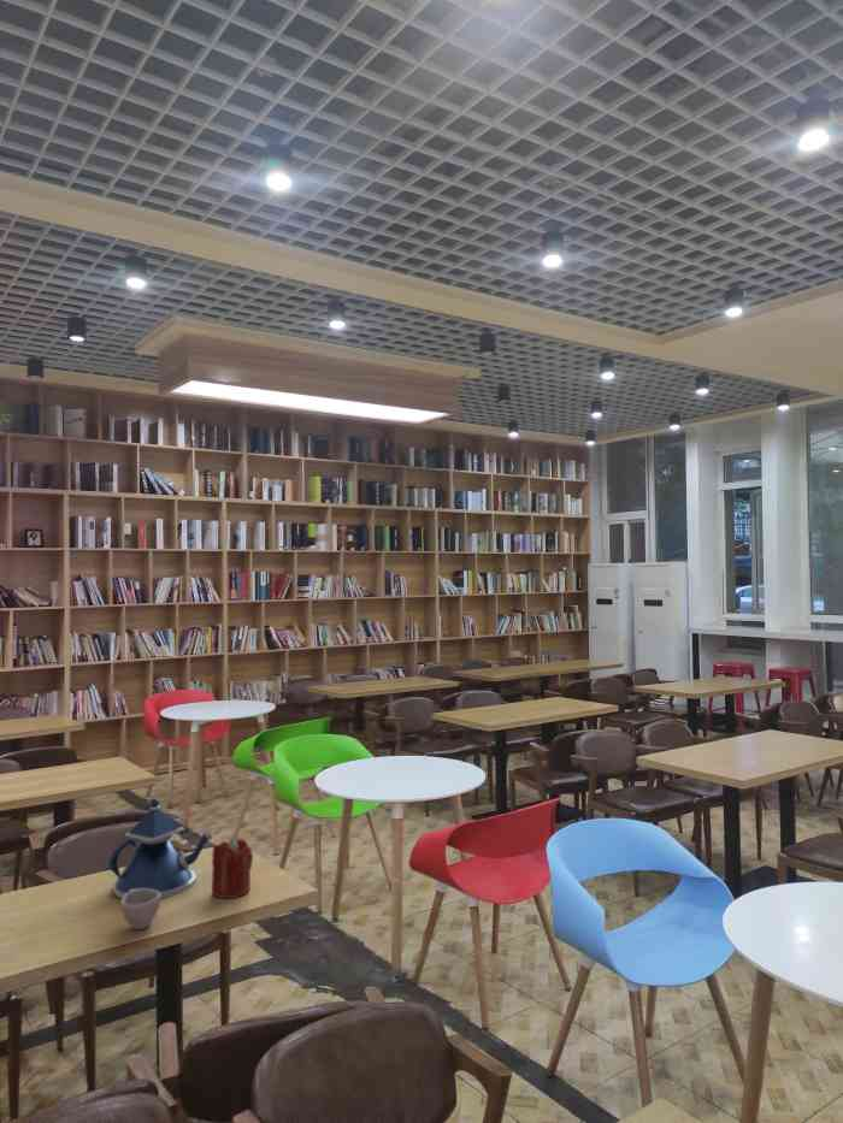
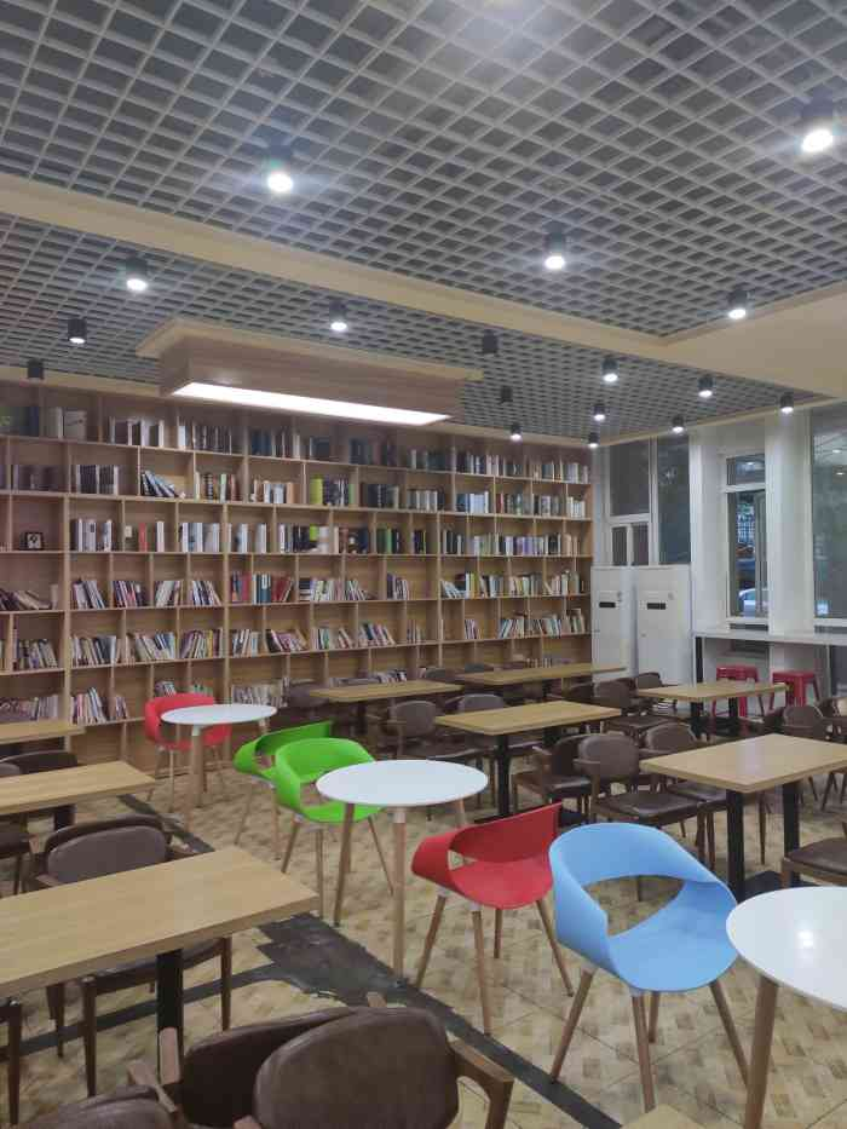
- cup [119,888,161,930]
- candle [211,837,254,899]
- teapot [107,797,214,899]
